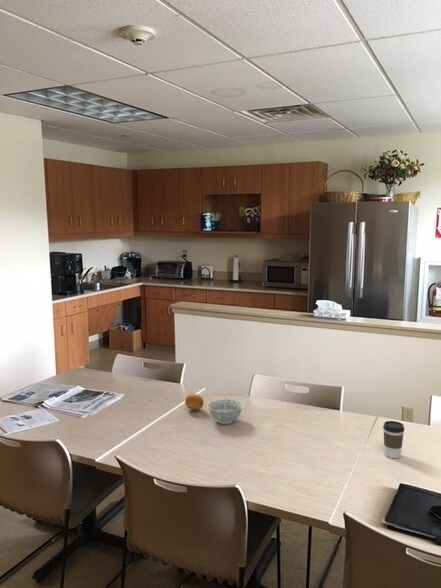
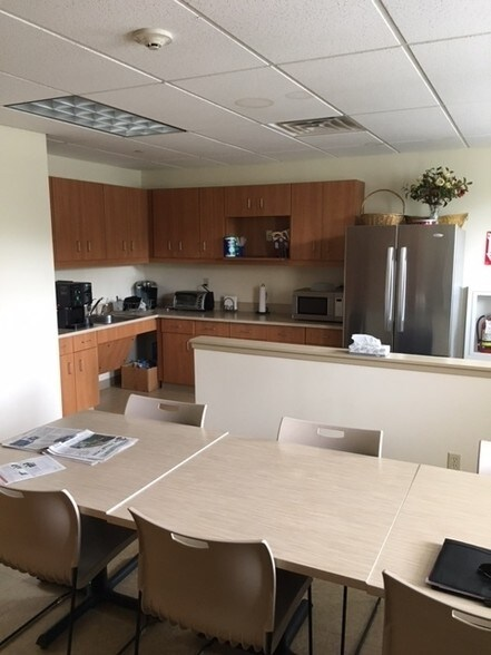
- fruit [184,393,205,411]
- coffee cup [382,420,405,459]
- bowl [206,398,244,425]
